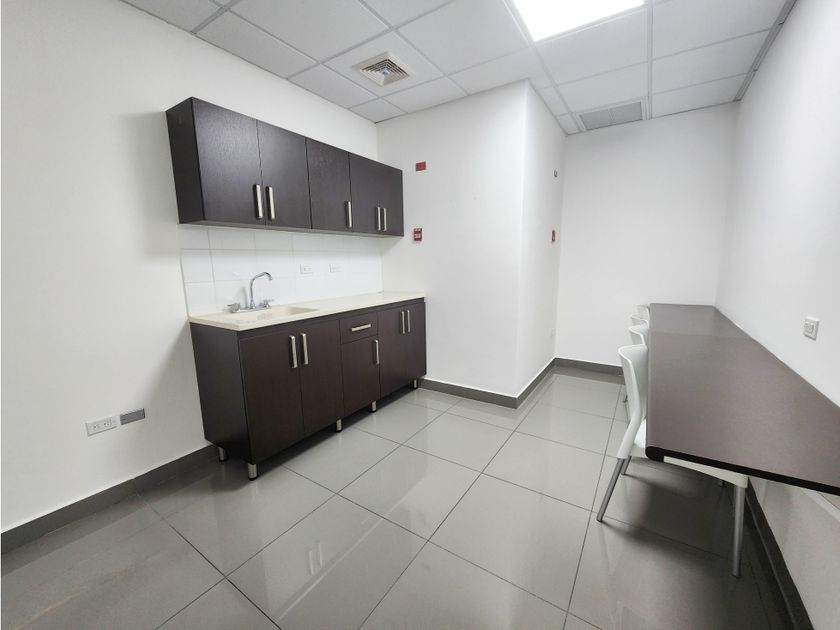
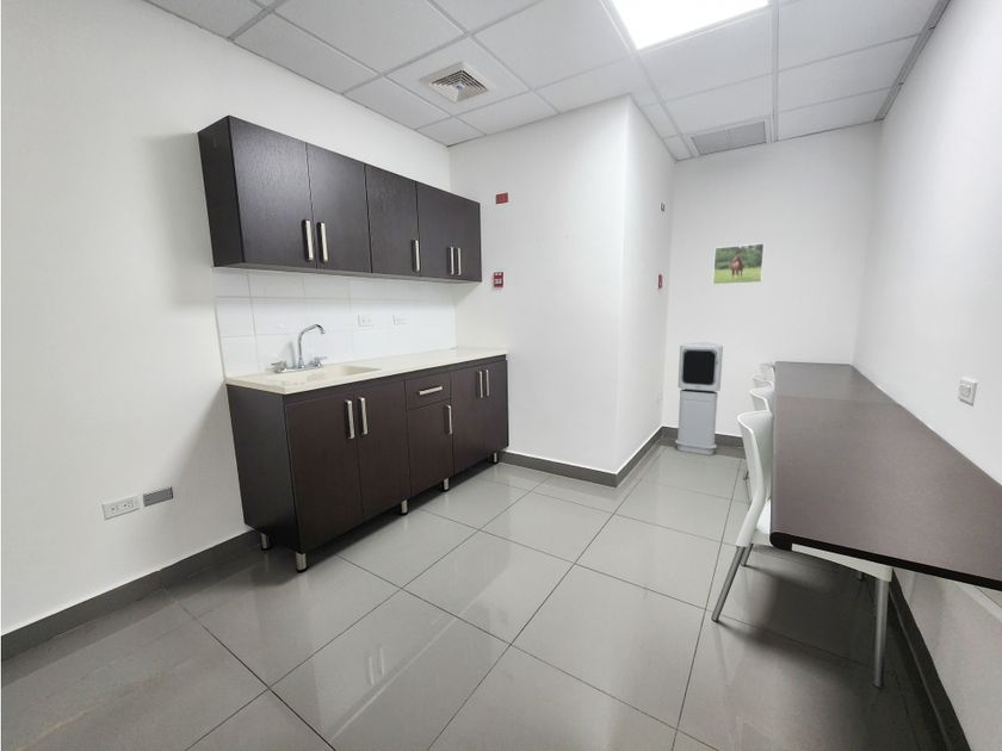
+ air purifier [674,341,724,457]
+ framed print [711,242,766,286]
